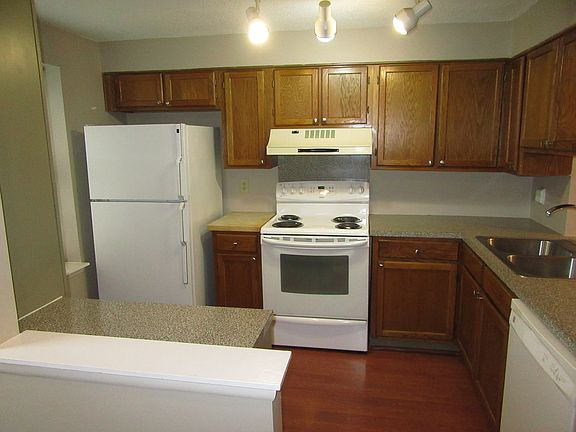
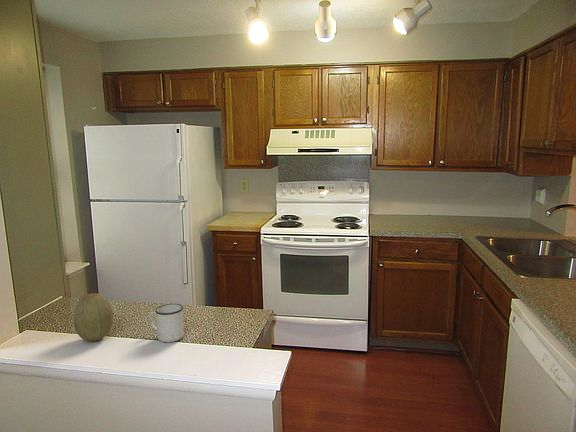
+ fruit [72,292,114,342]
+ mug [148,303,185,343]
